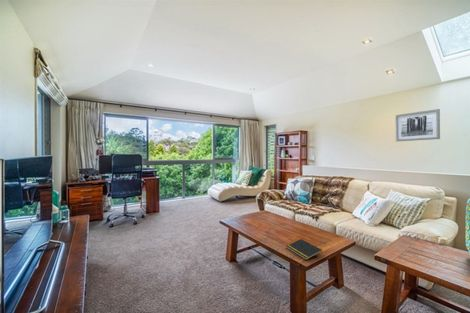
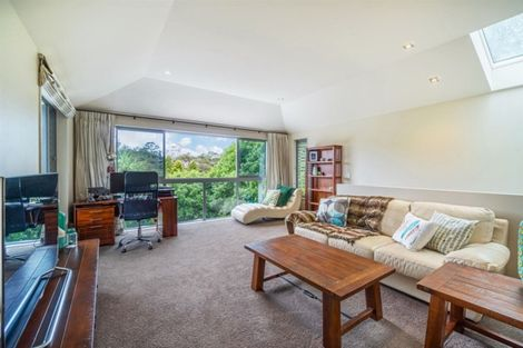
- notepad [286,238,323,261]
- wall art [395,108,441,142]
